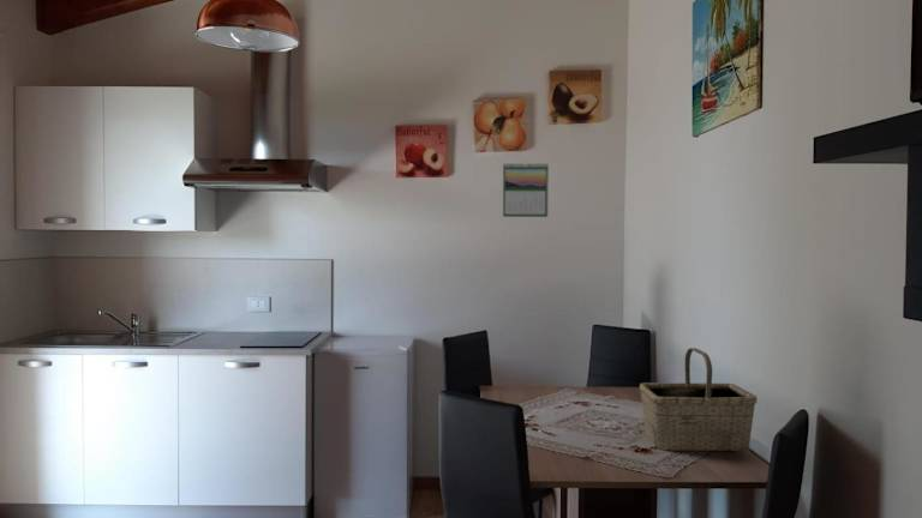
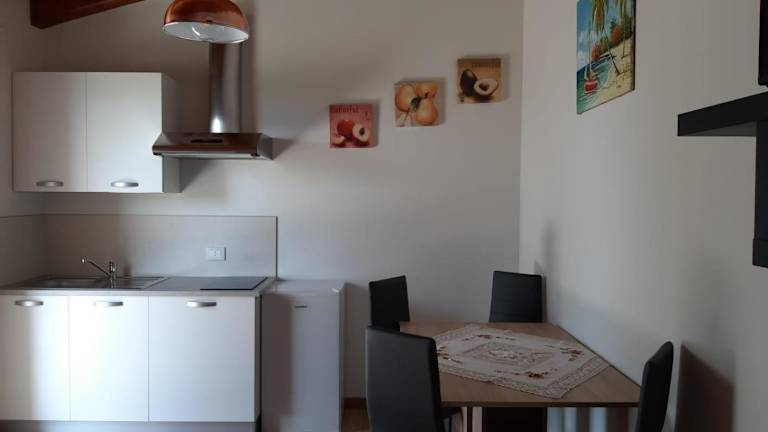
- calendar [502,161,550,218]
- basket [639,347,759,452]
